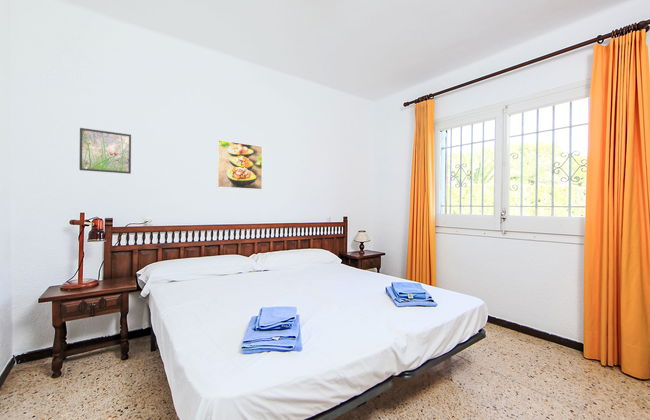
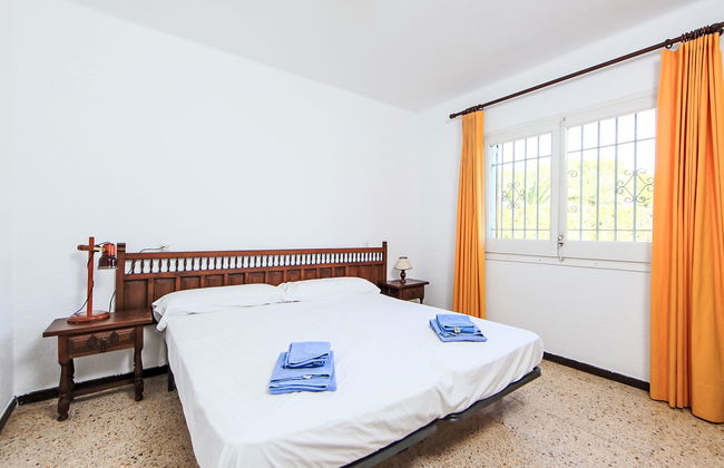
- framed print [79,127,132,175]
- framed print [216,139,263,191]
